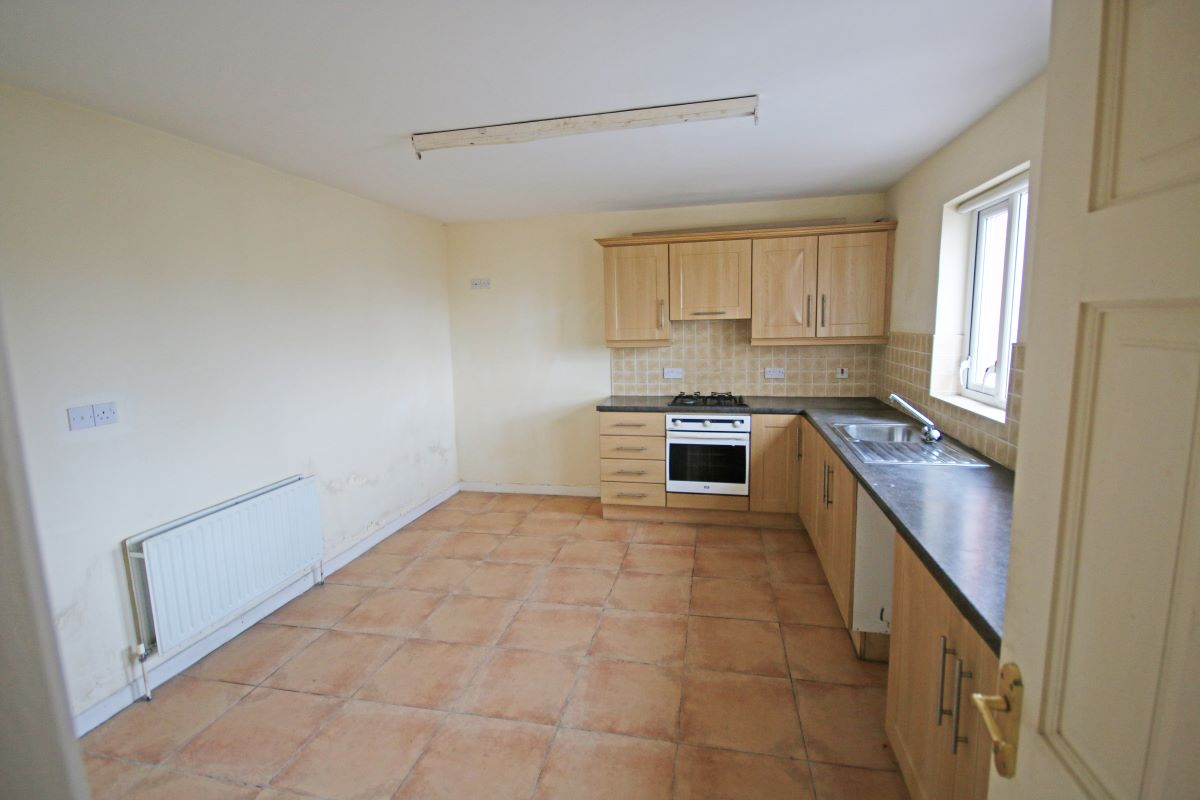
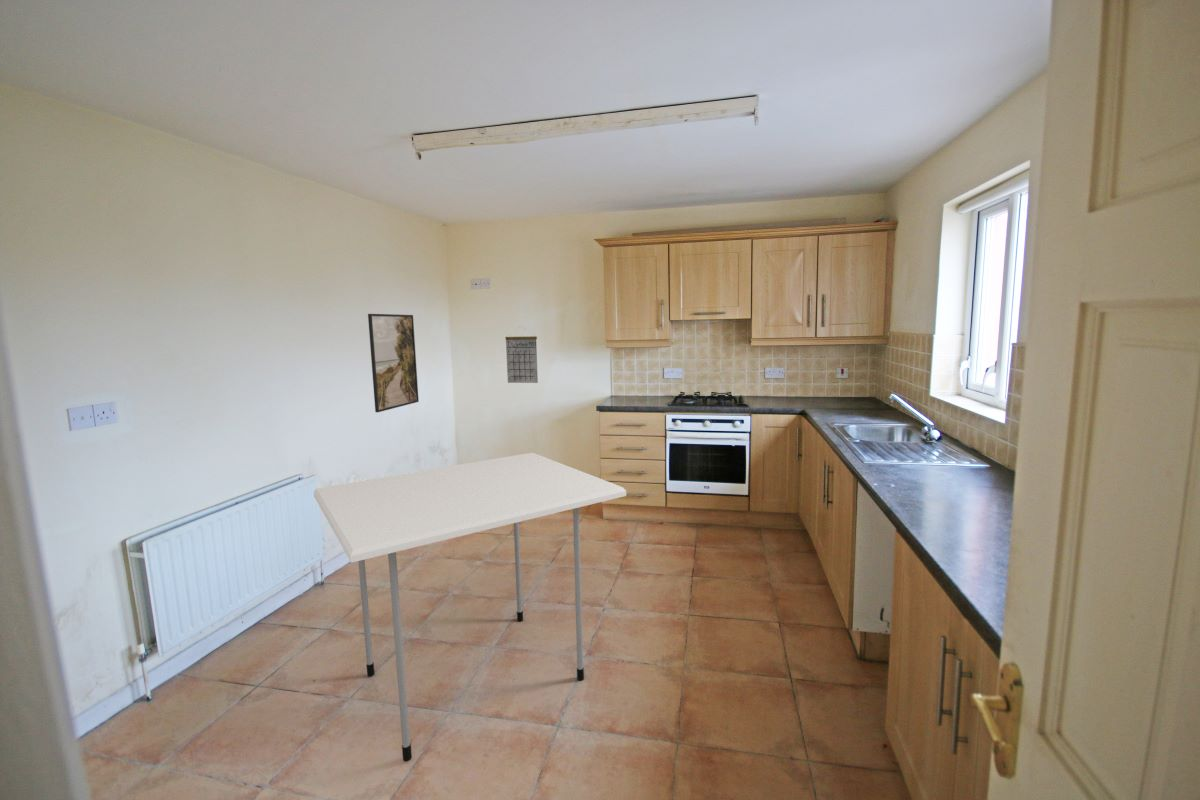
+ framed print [367,313,420,413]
+ calendar [504,326,539,384]
+ dining table [313,452,627,762]
